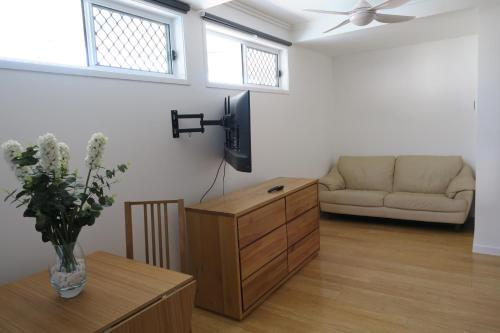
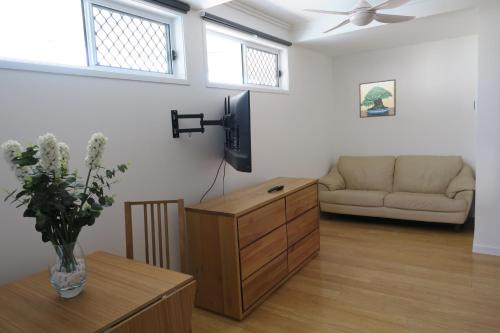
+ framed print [358,78,397,119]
